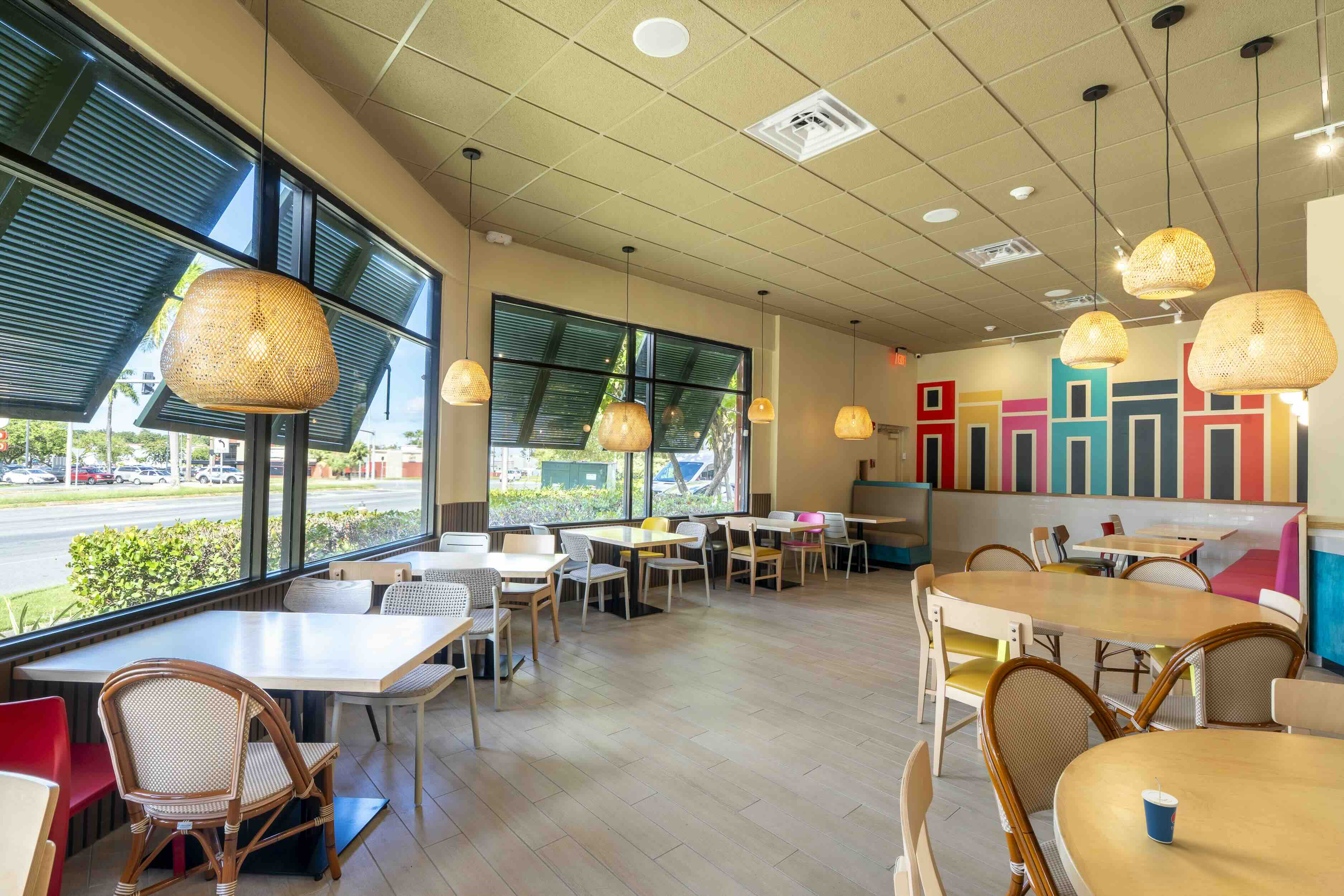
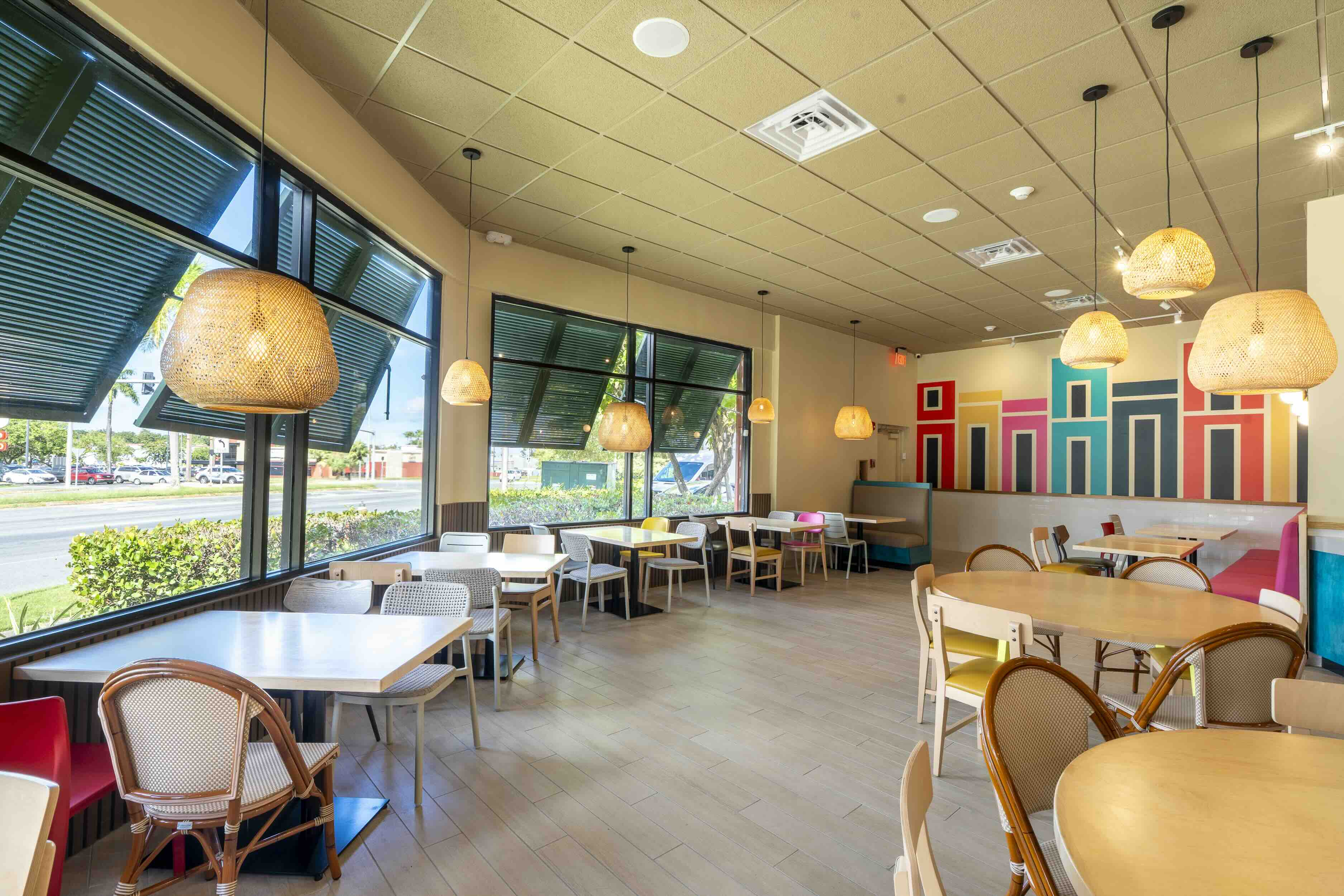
- cup [1141,777,1179,844]
